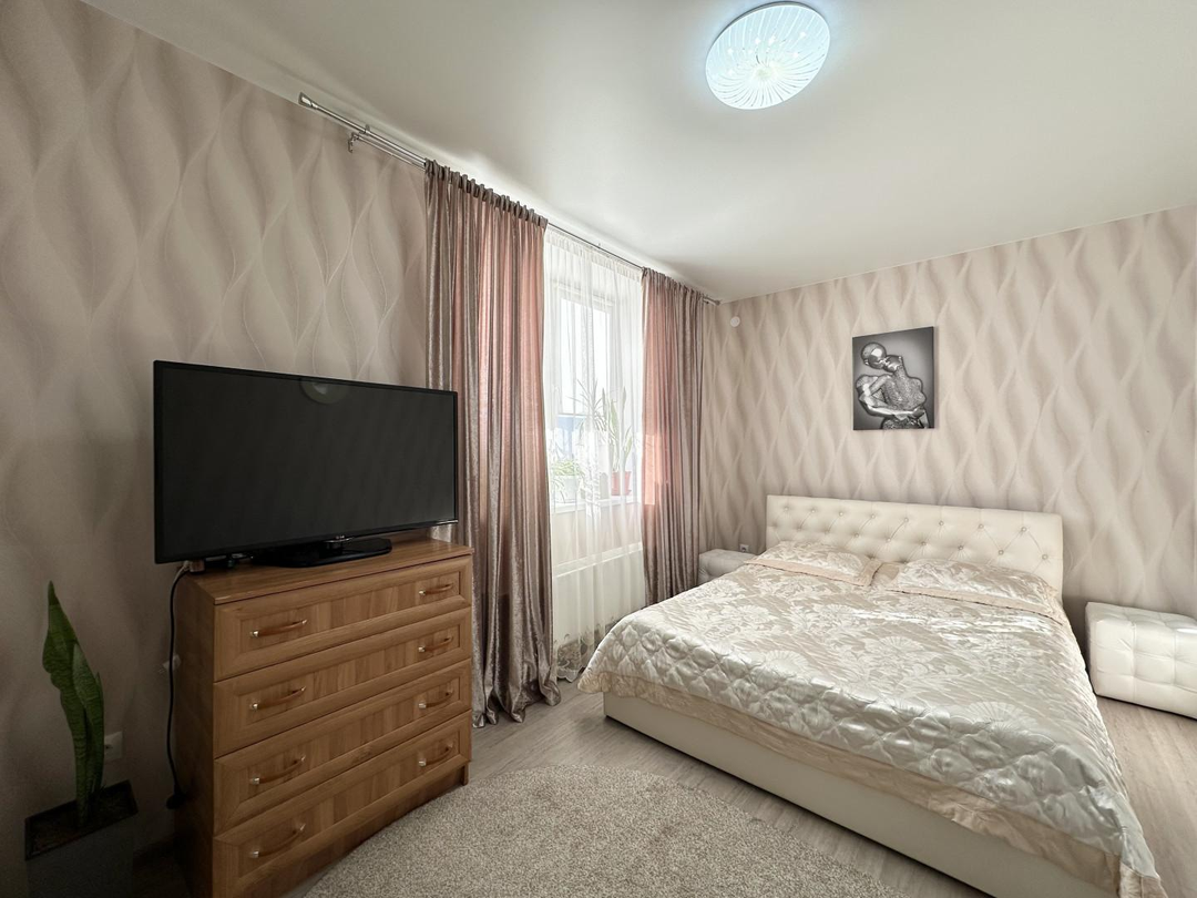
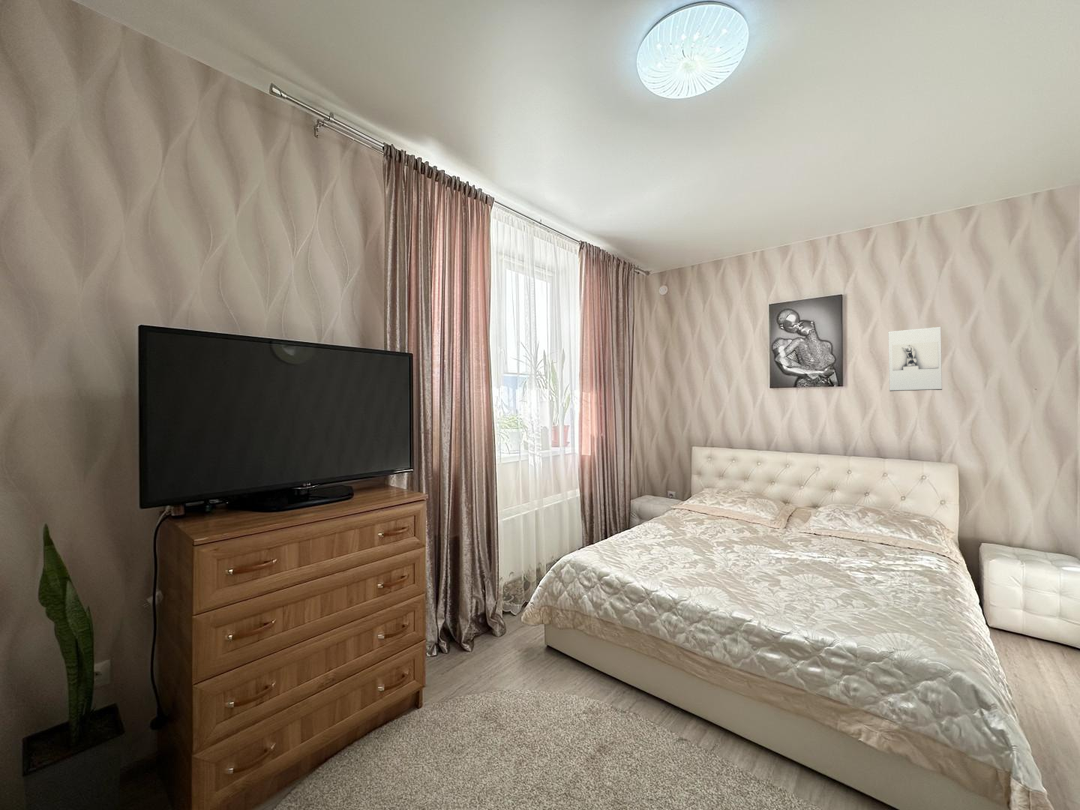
+ wall sculpture [887,326,943,392]
